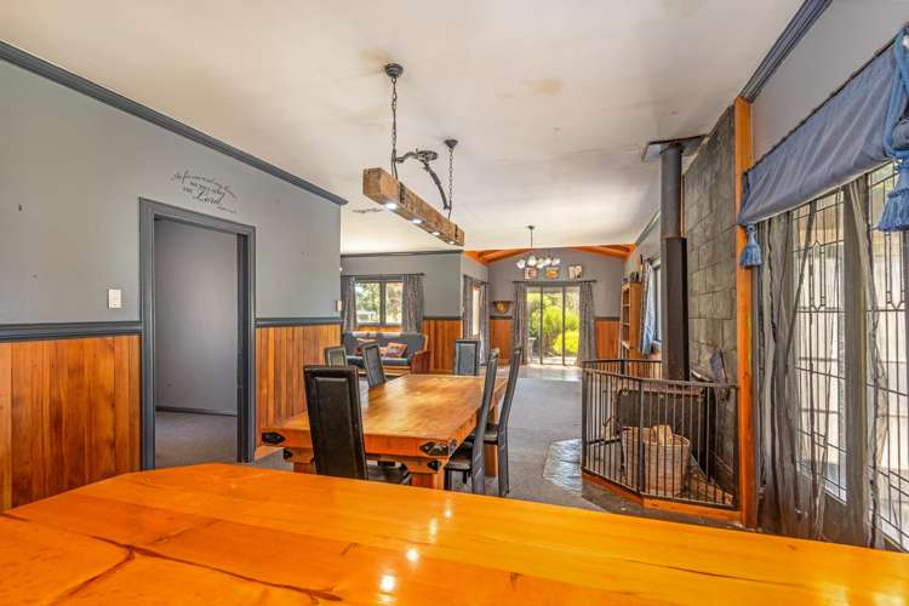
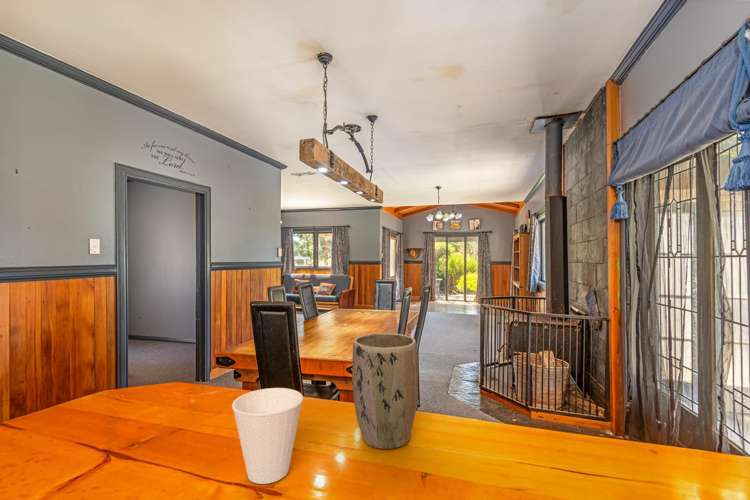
+ plant pot [351,332,419,450]
+ cup [231,387,304,485]
